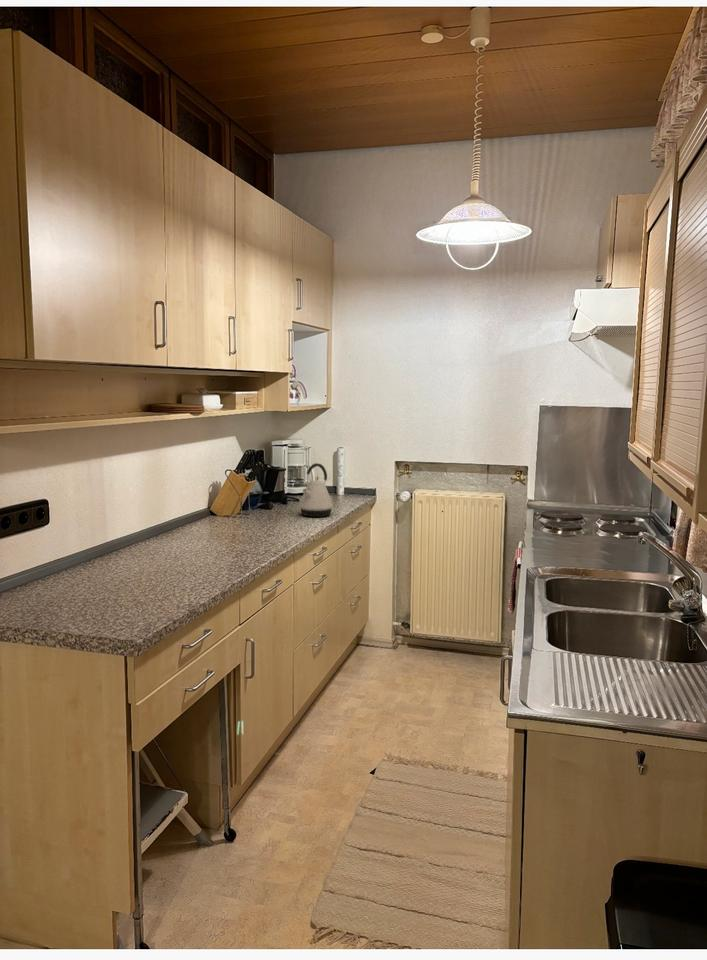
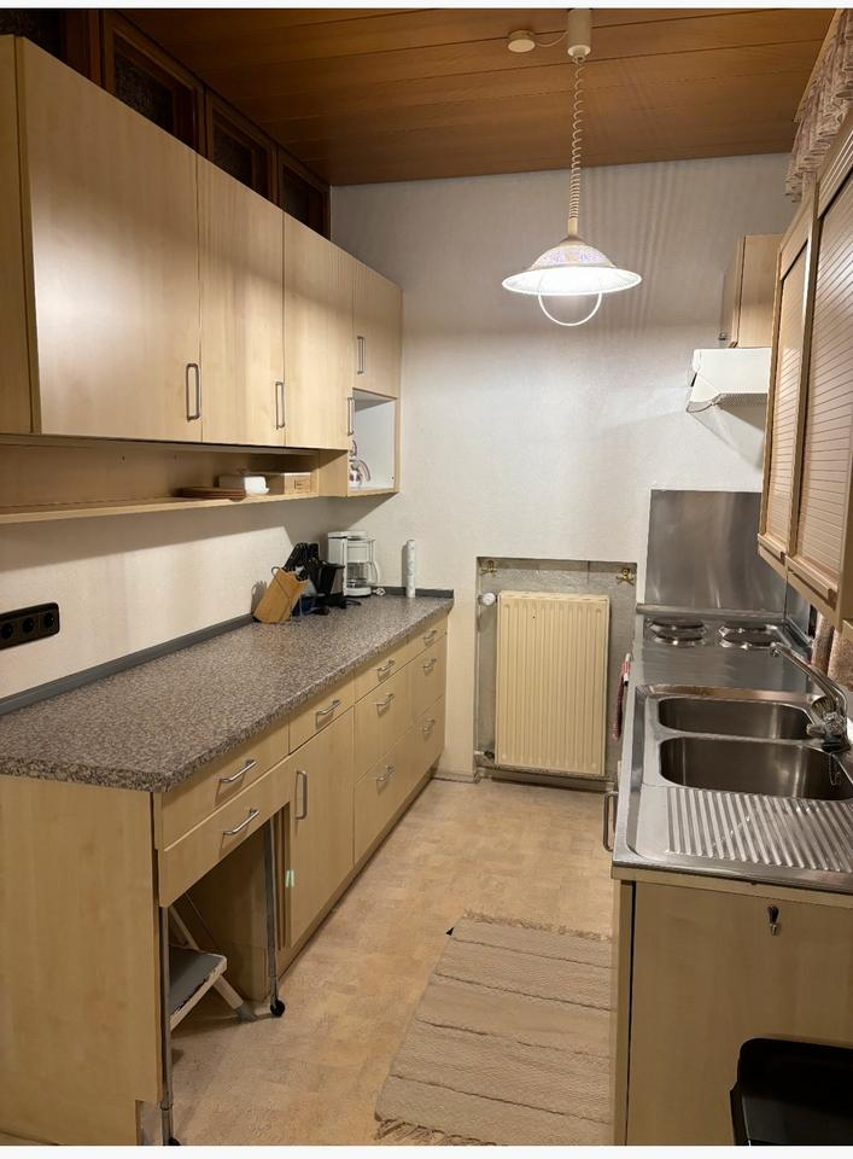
- kettle [299,462,334,518]
